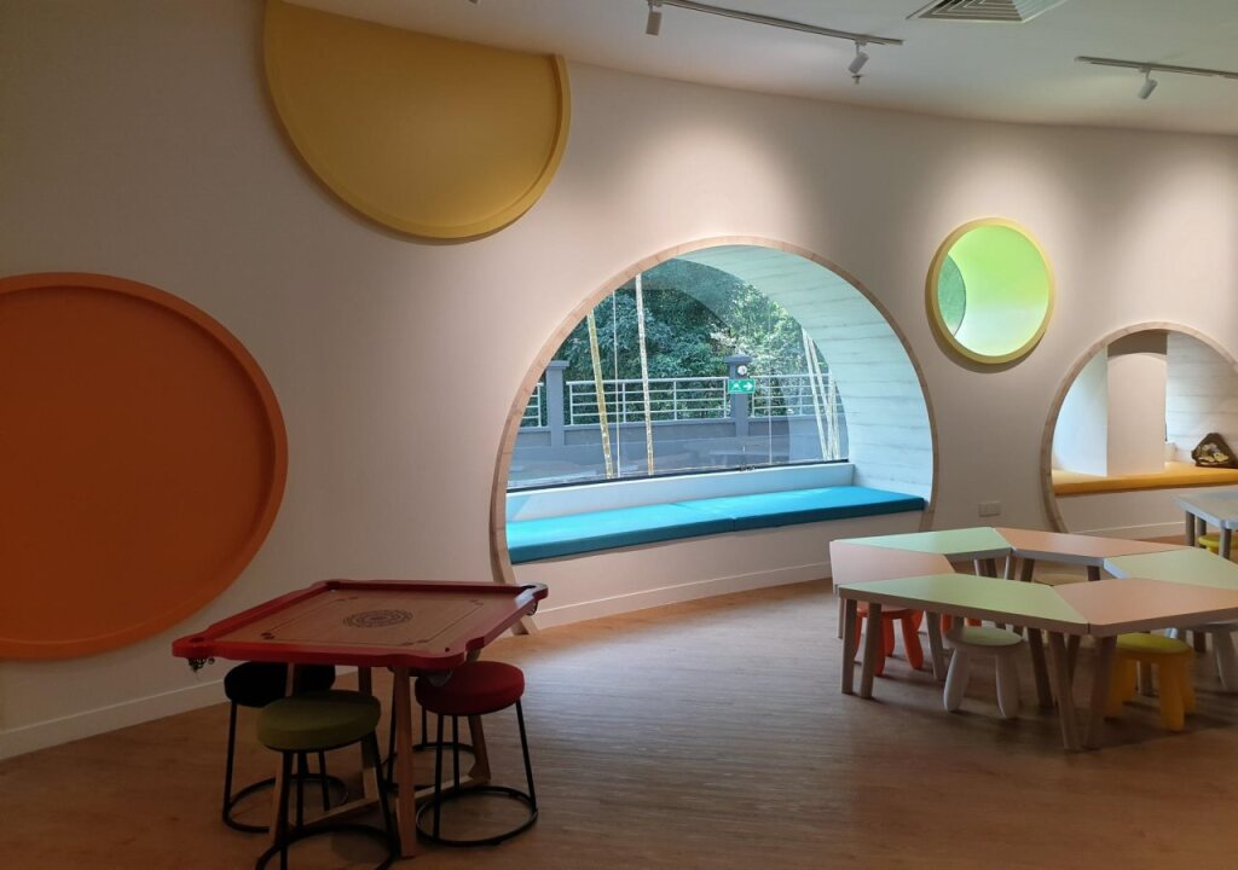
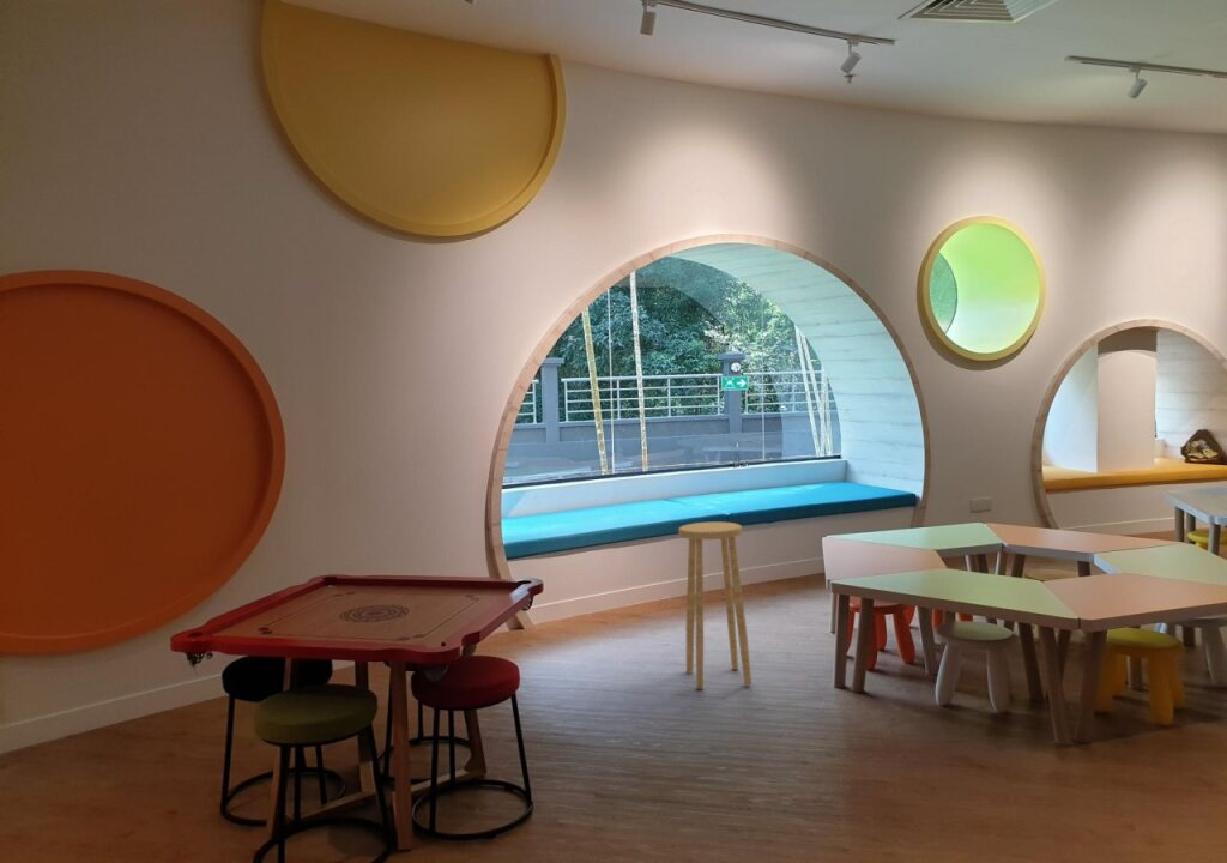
+ stool [677,521,752,690]
